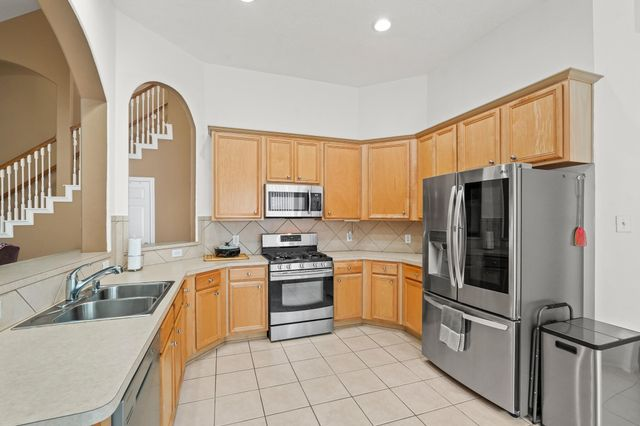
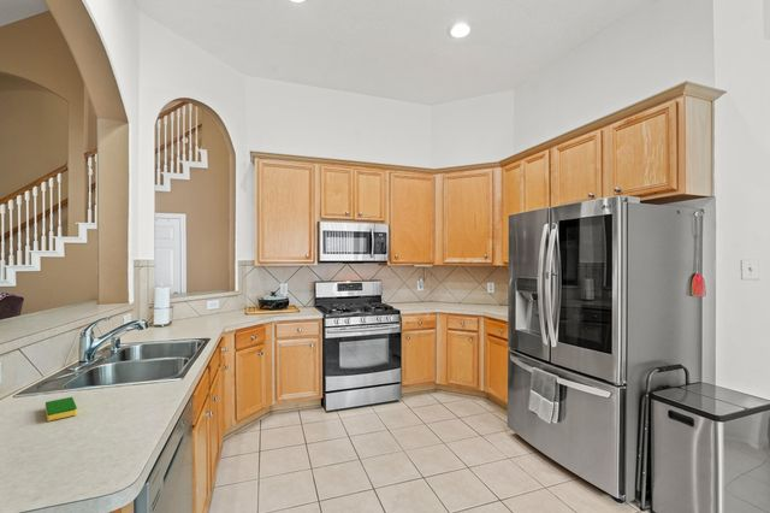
+ dish sponge [45,396,78,421]
